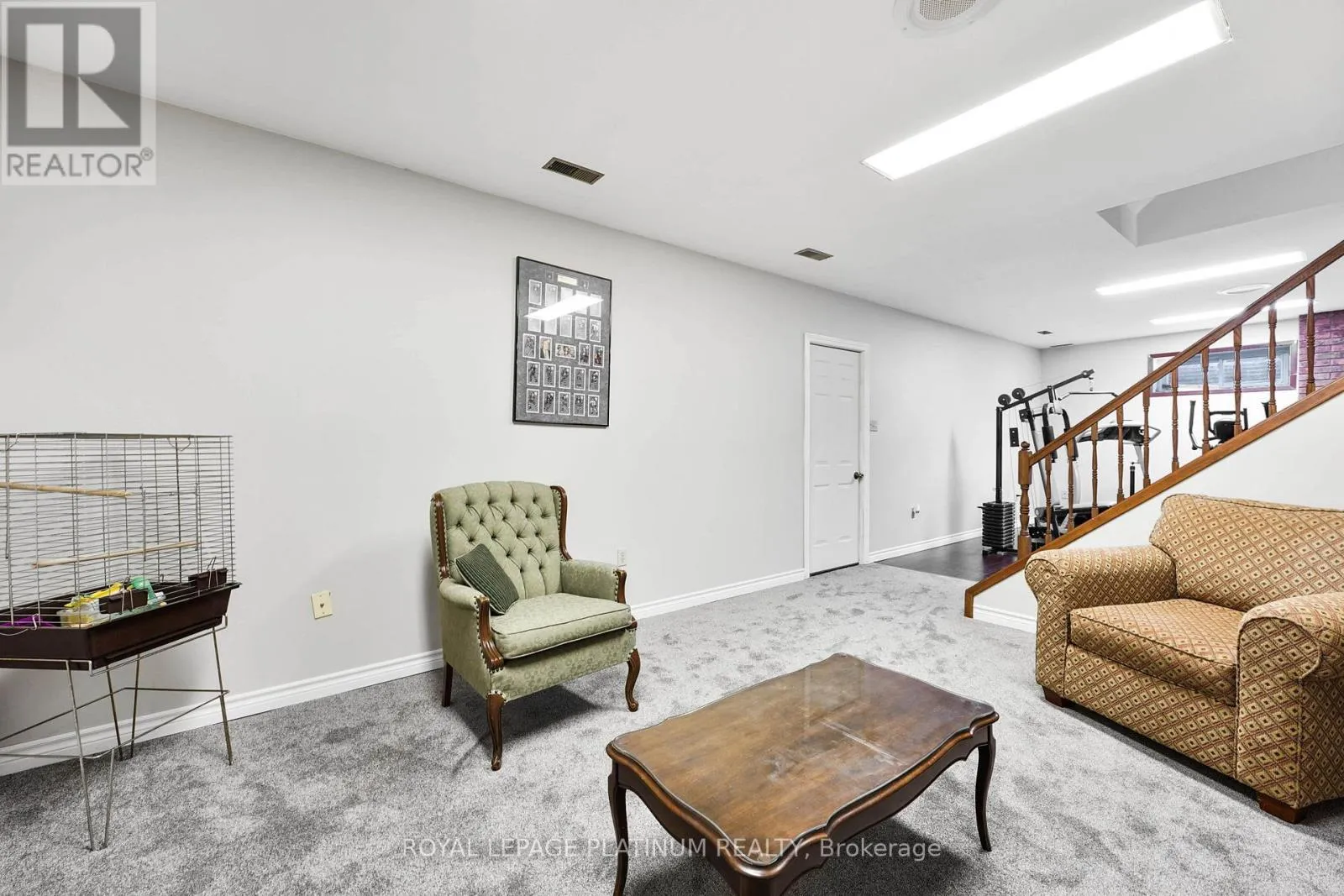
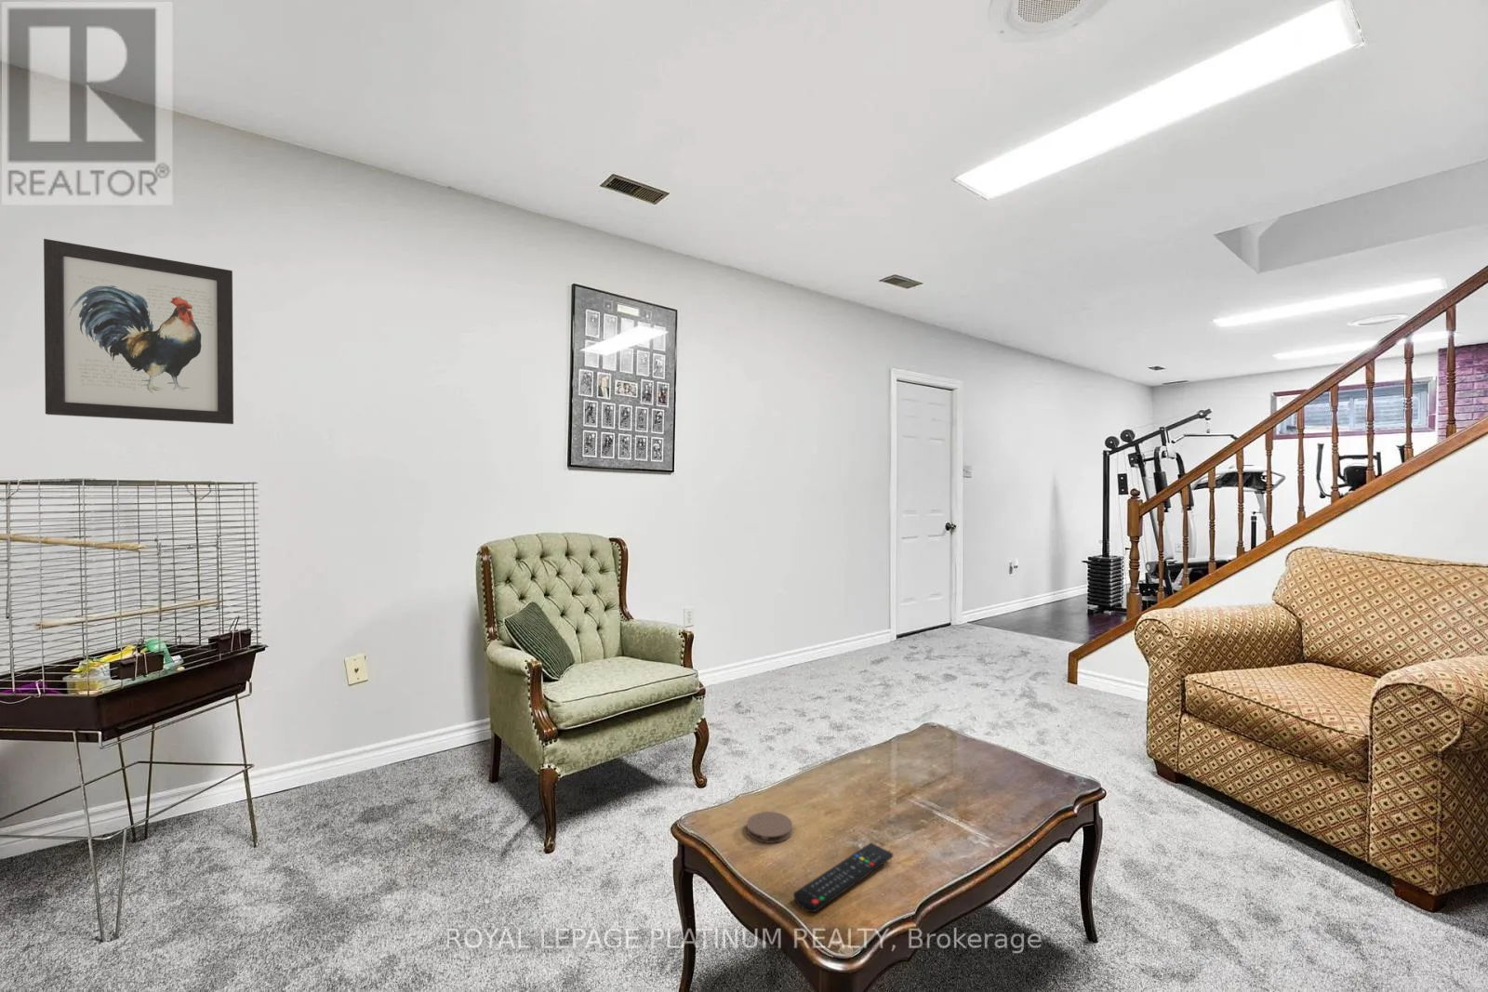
+ coaster [746,810,794,844]
+ remote control [793,841,893,913]
+ wall art [43,238,235,425]
